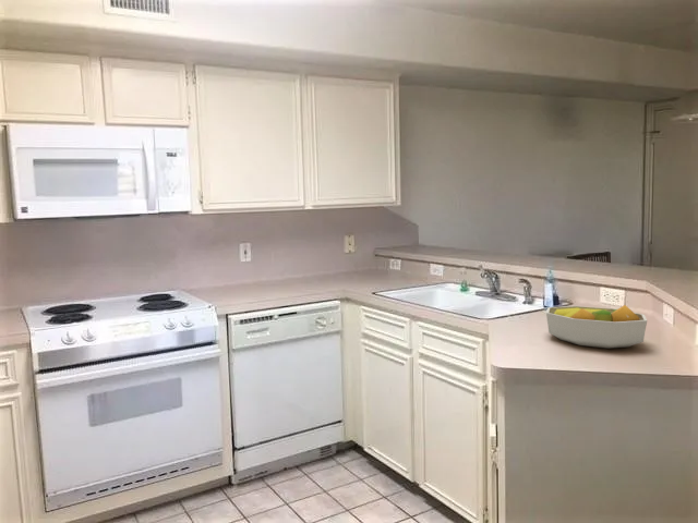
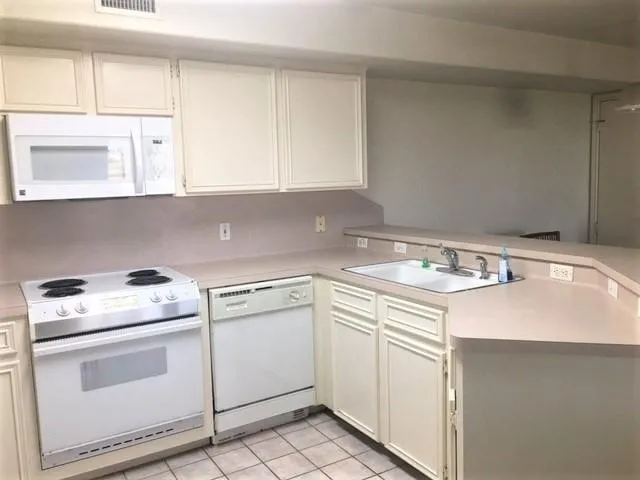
- fruit bowl [545,304,648,350]
